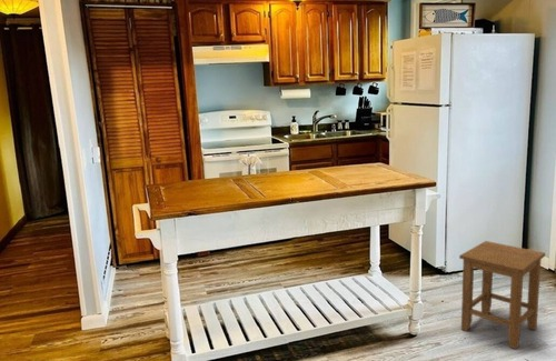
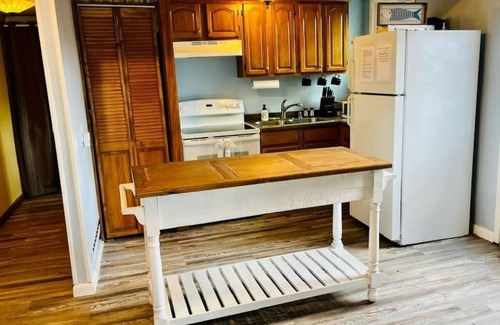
- stool [458,240,546,350]
